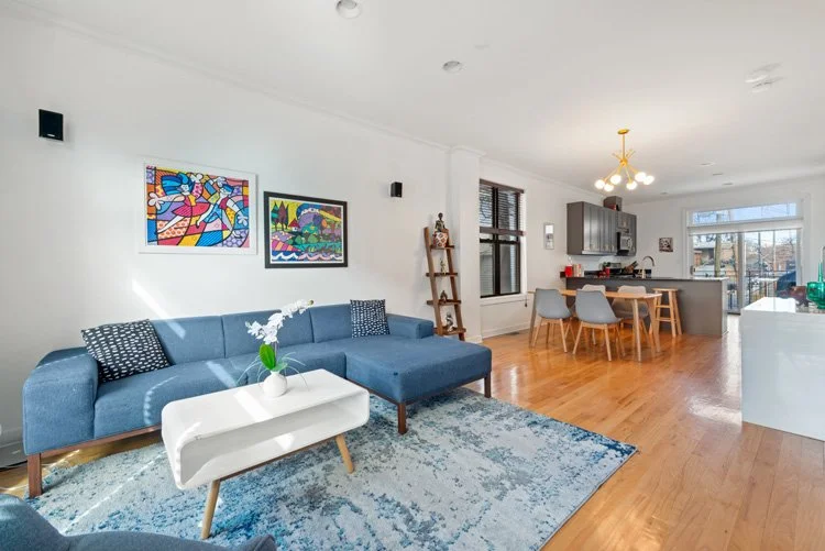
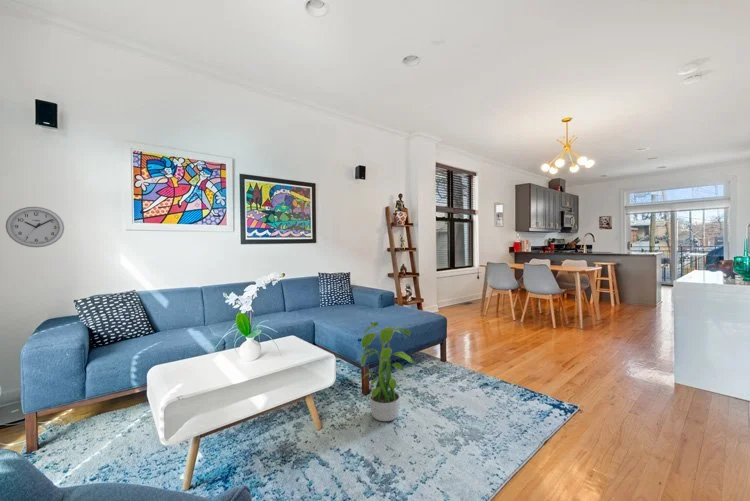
+ potted plant [355,320,417,422]
+ wall clock [5,206,65,248]
